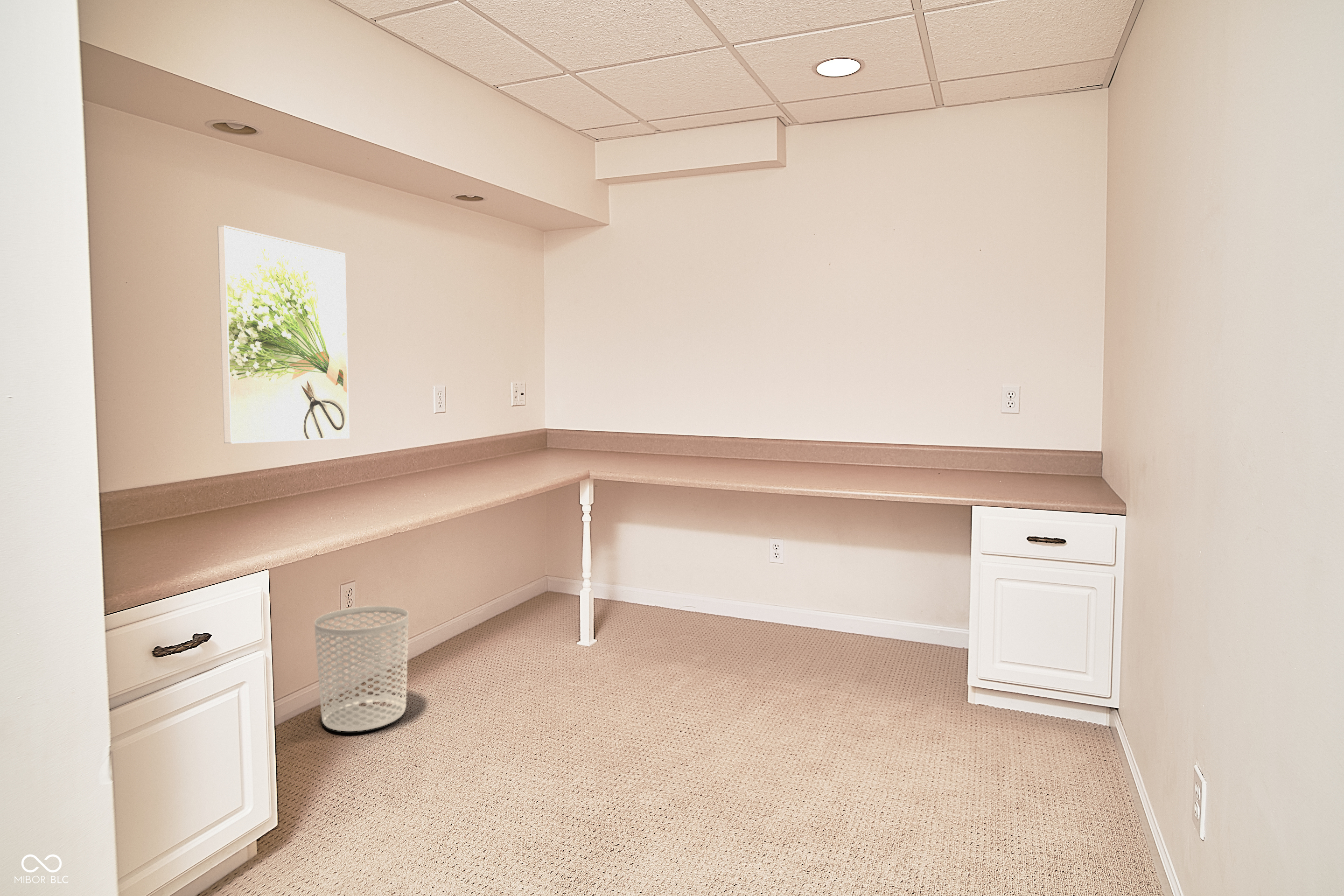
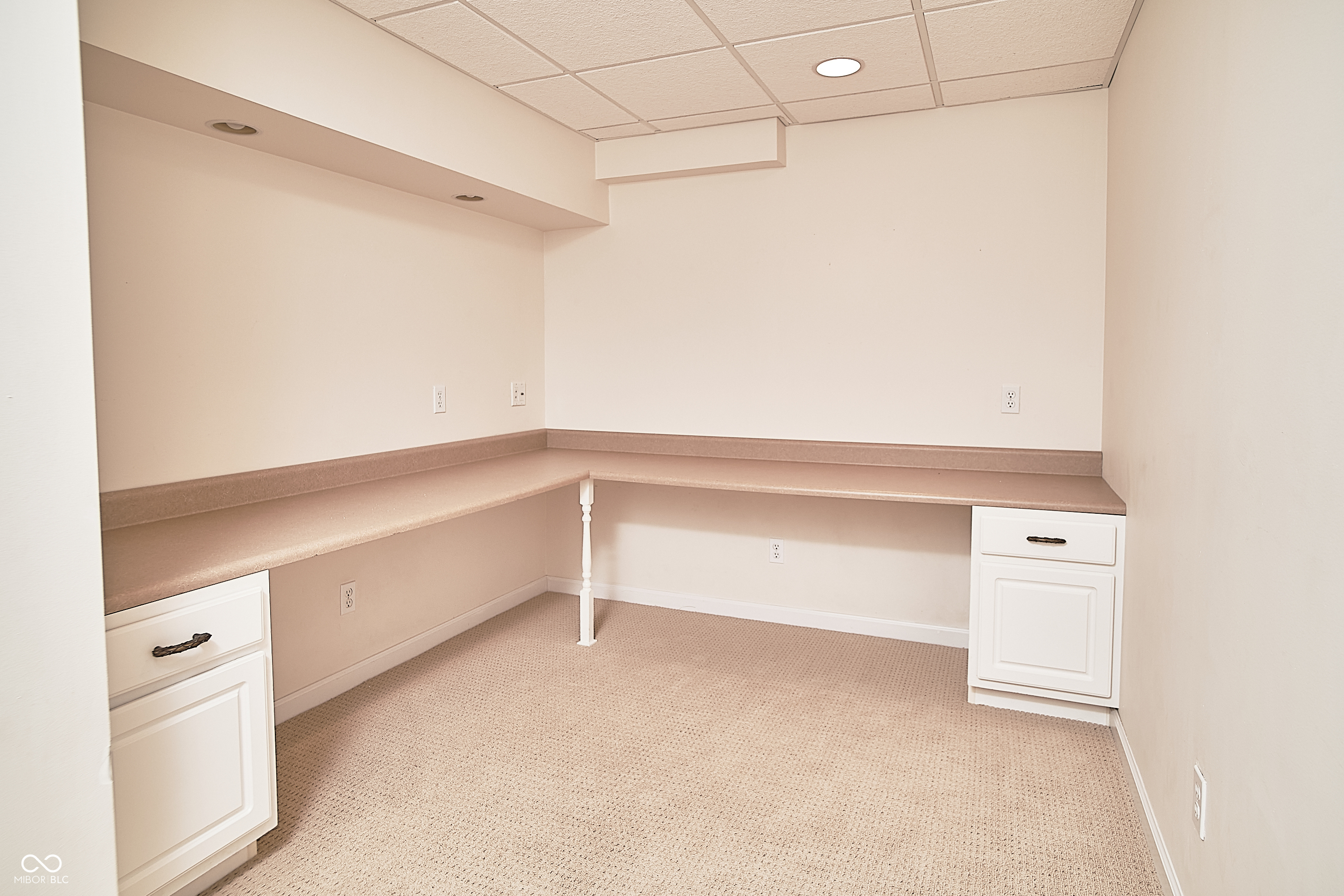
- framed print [217,225,350,444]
- waste bin [314,606,409,732]
